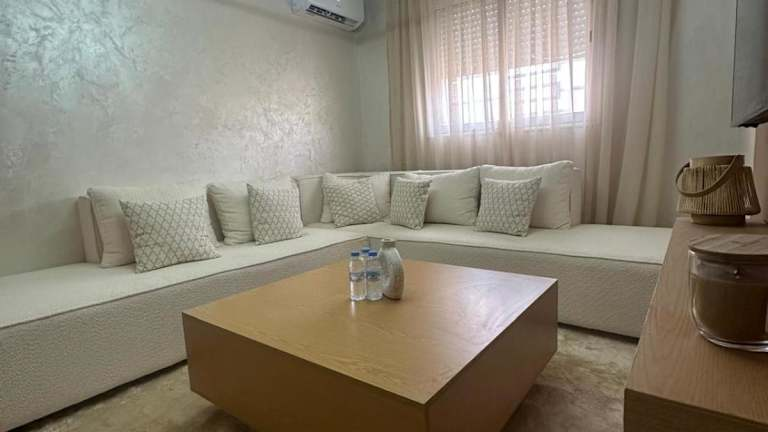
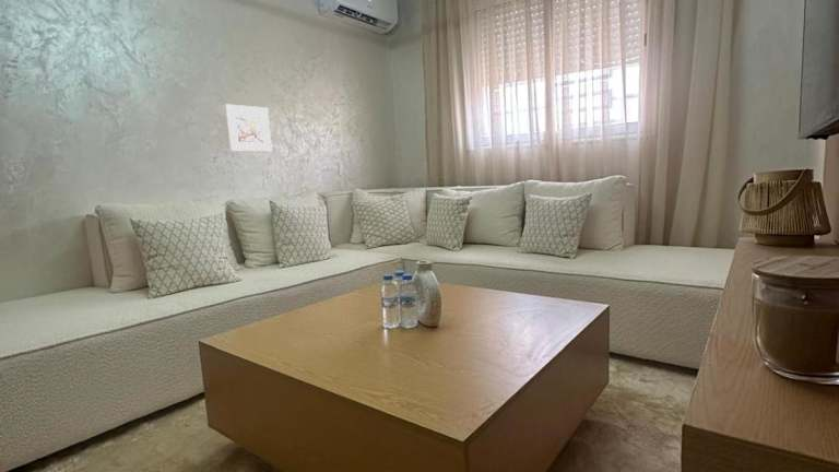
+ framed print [224,103,273,152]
